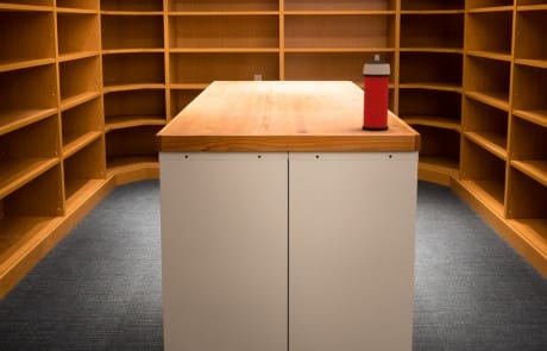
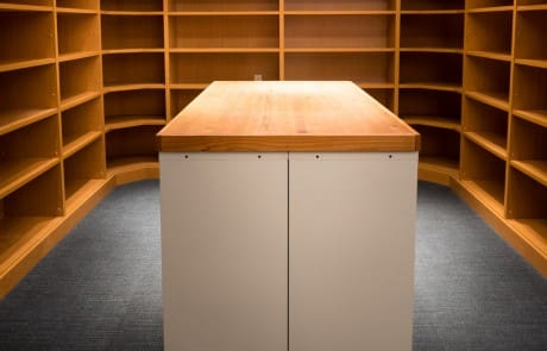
- spray can [361,54,391,131]
